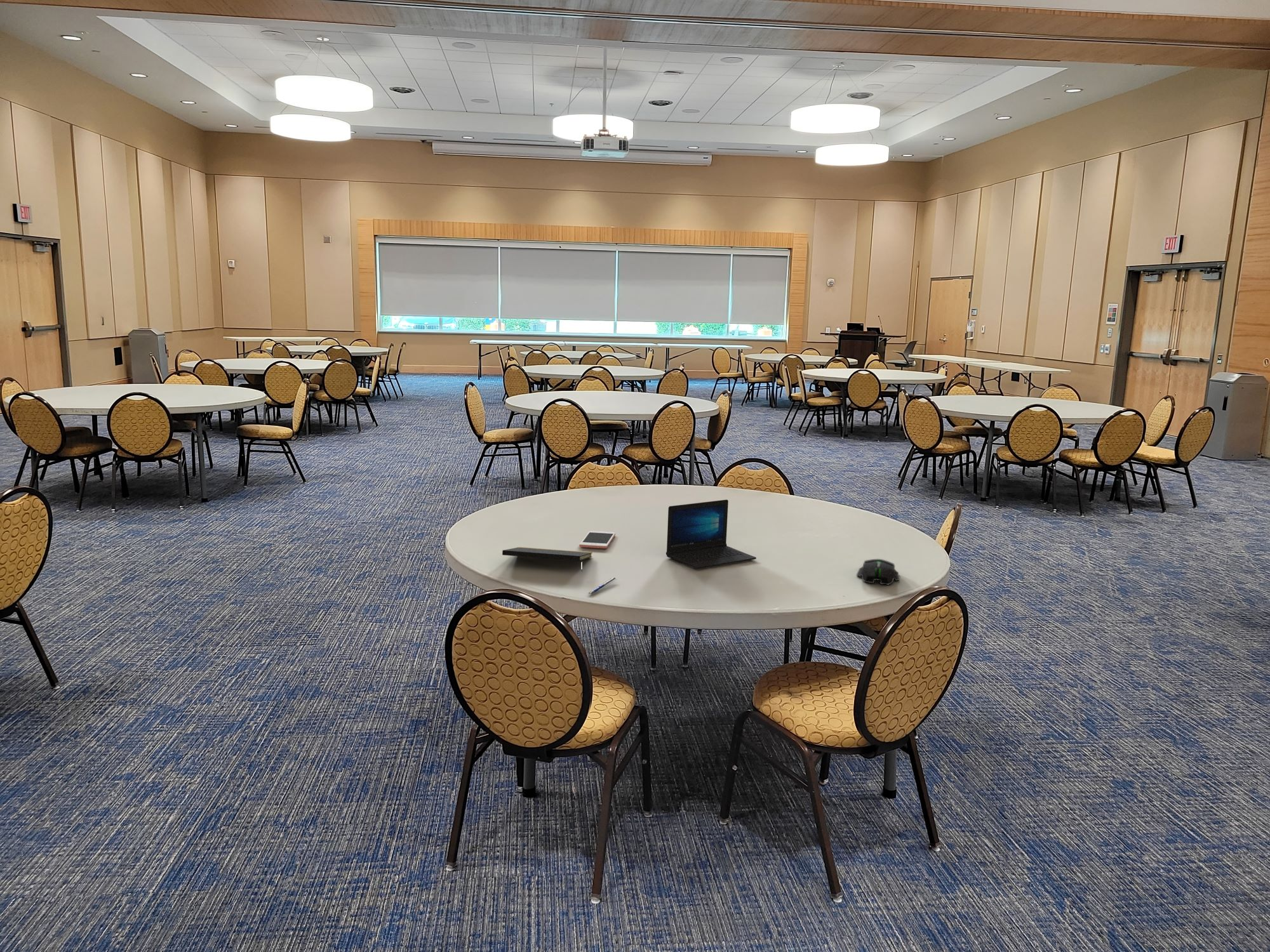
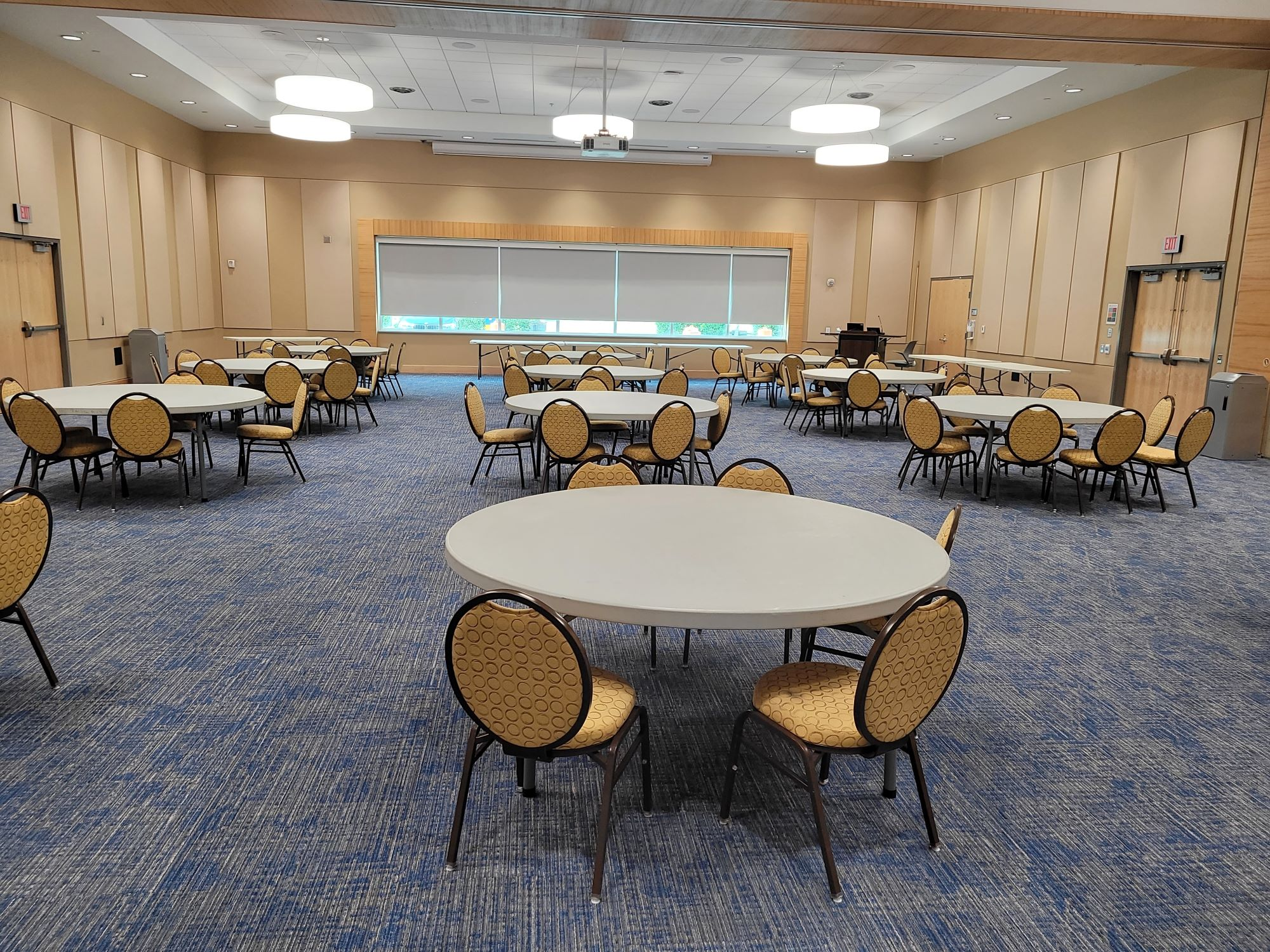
- pen [587,577,617,595]
- mouse [856,559,900,586]
- notepad [502,546,593,572]
- cell phone [578,531,616,549]
- laptop [665,499,757,569]
